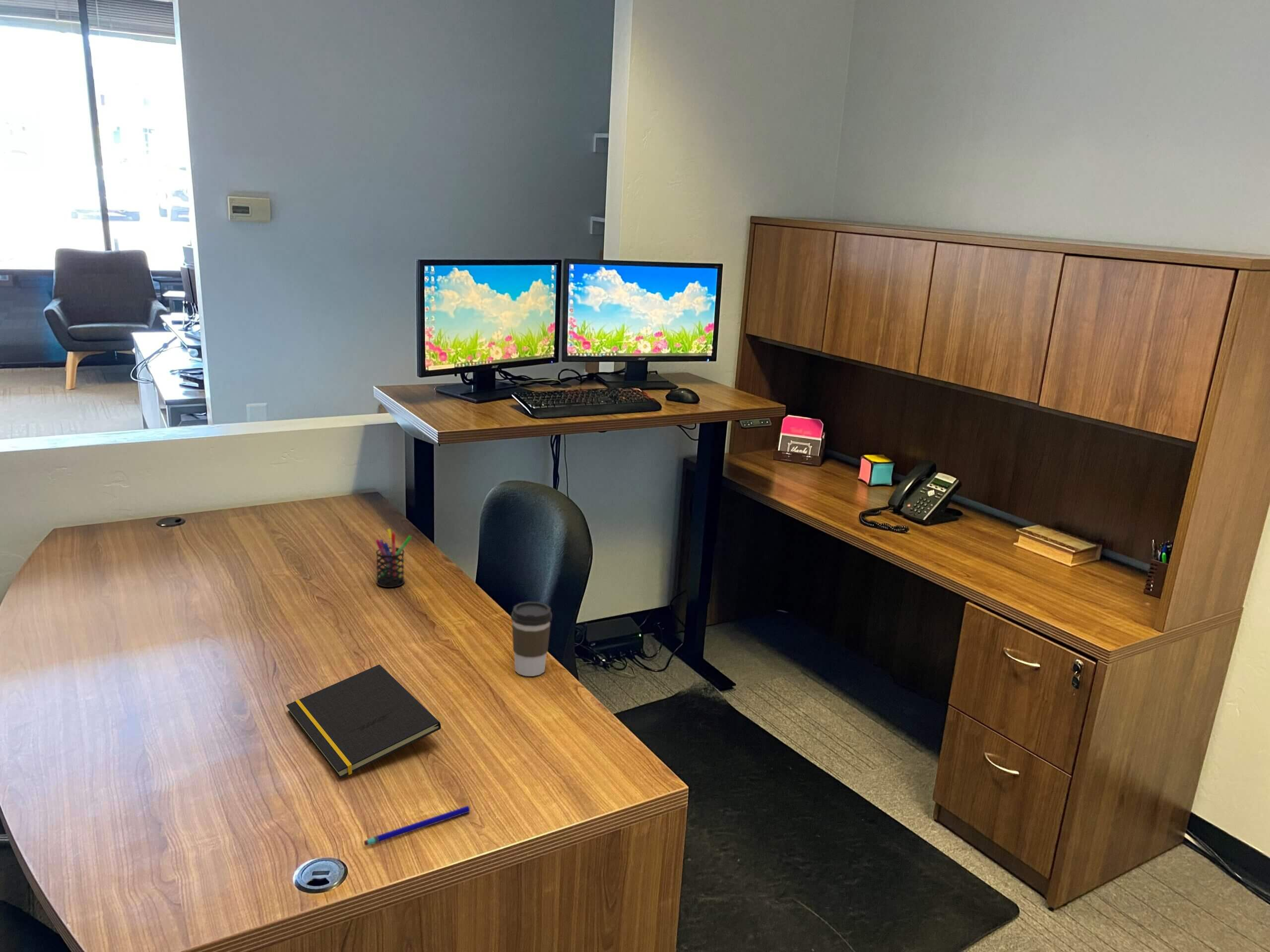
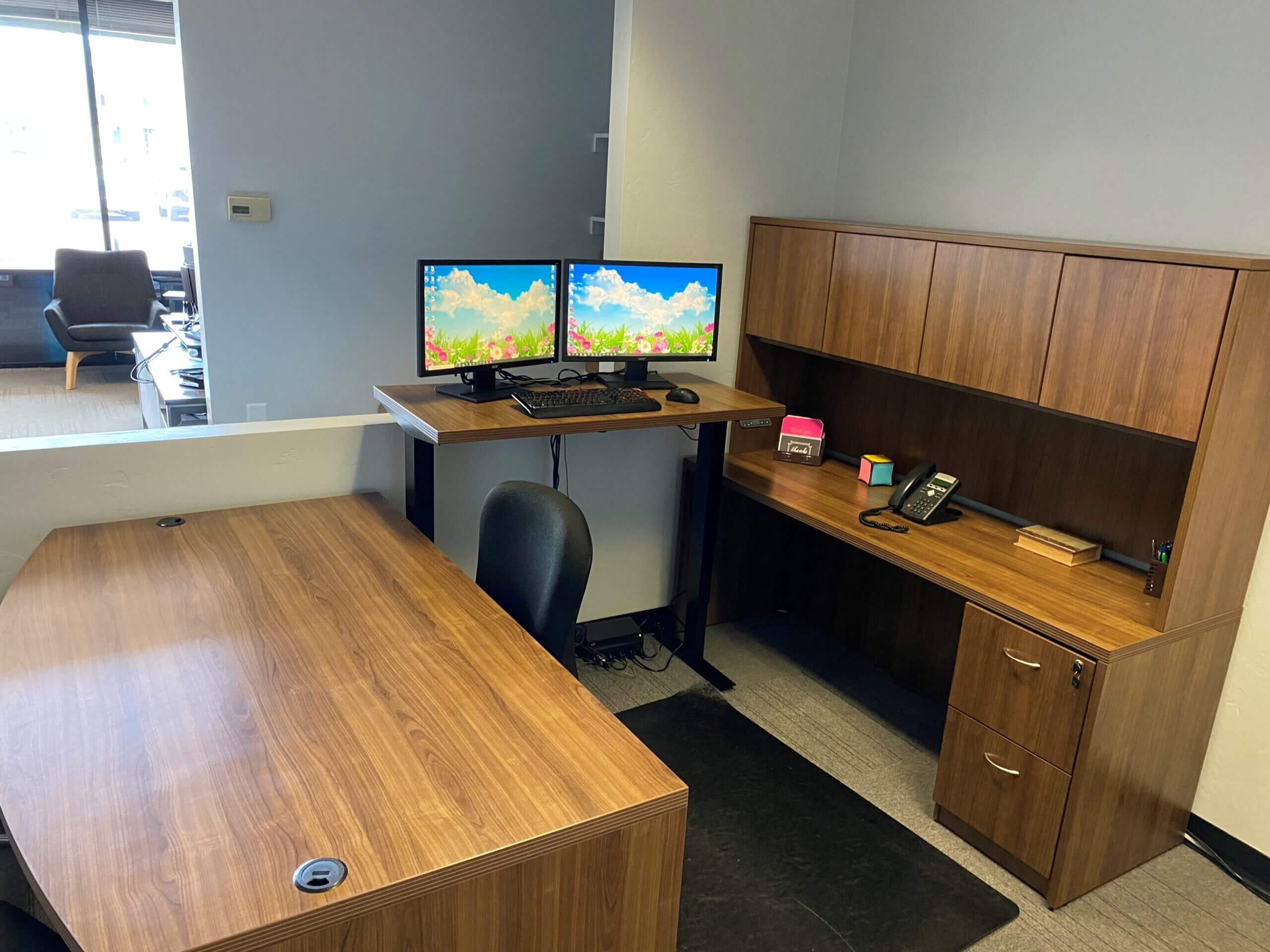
- notepad [286,664,442,779]
- pen holder [375,528,412,588]
- coffee cup [510,601,553,677]
- pen [364,805,470,846]
